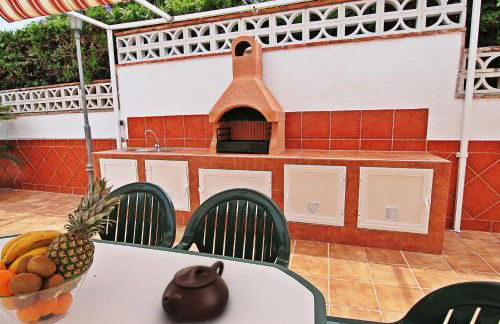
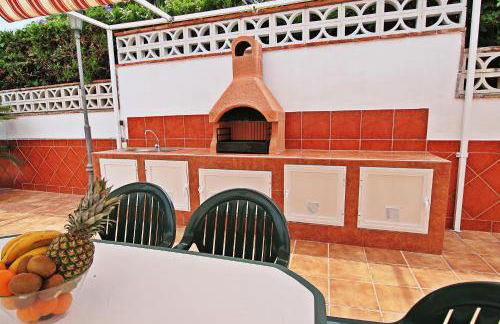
- teapot [161,260,230,323]
